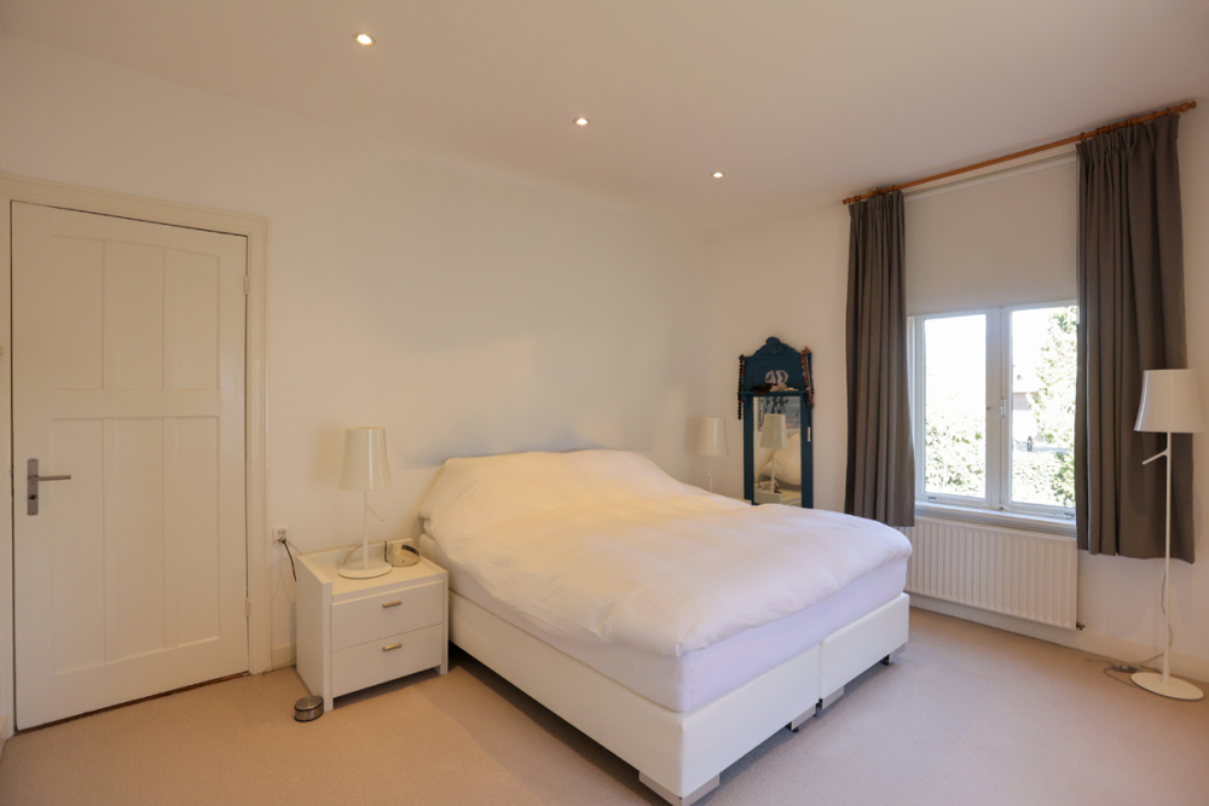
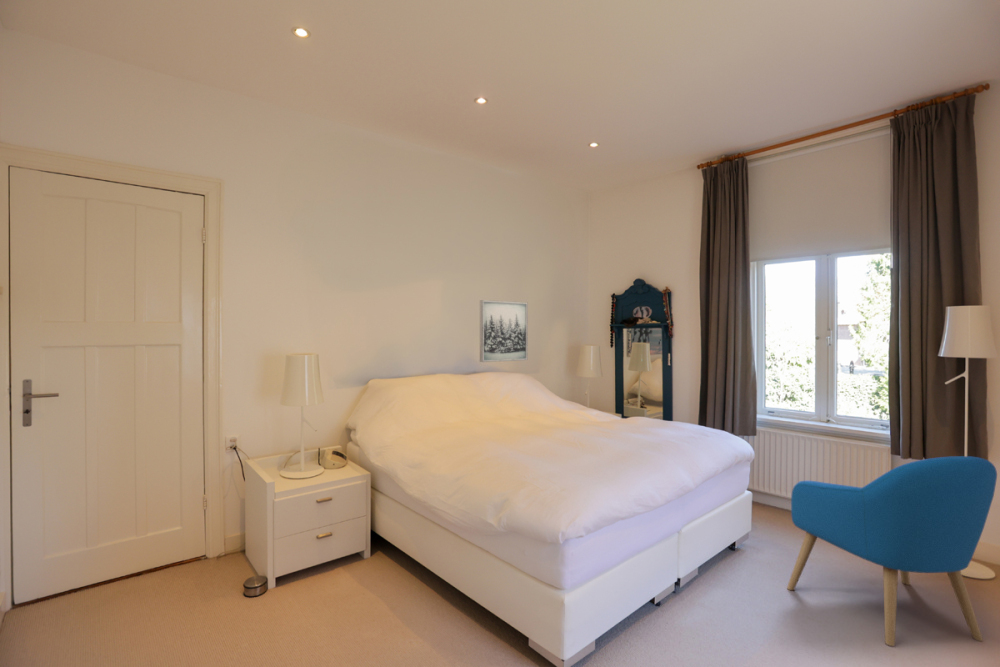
+ wall art [479,299,529,363]
+ armchair [786,455,998,647]
